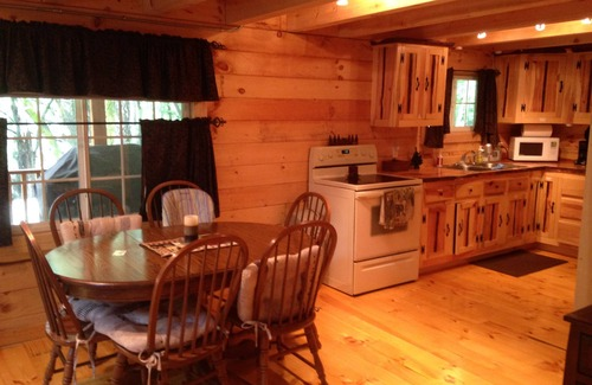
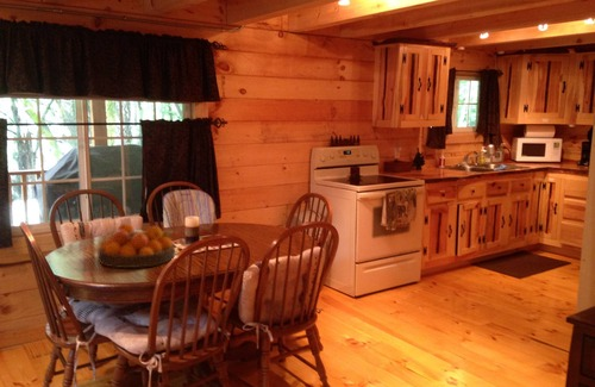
+ fruit bowl [98,223,176,269]
